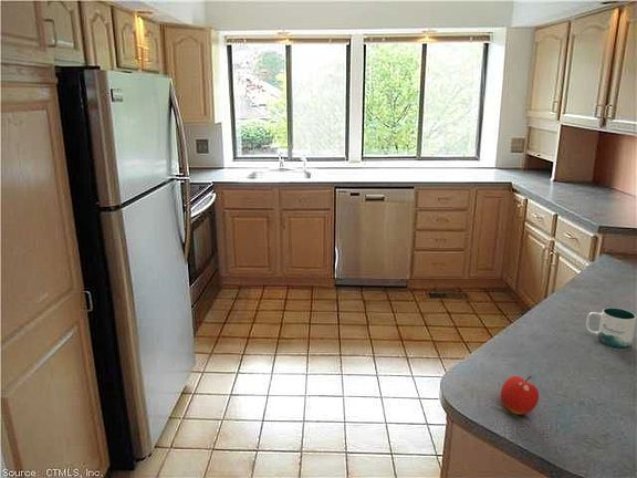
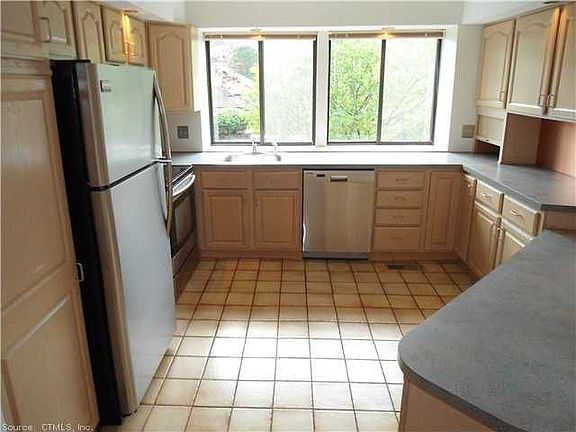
- mug [585,306,637,352]
- fruit [500,375,540,416]
